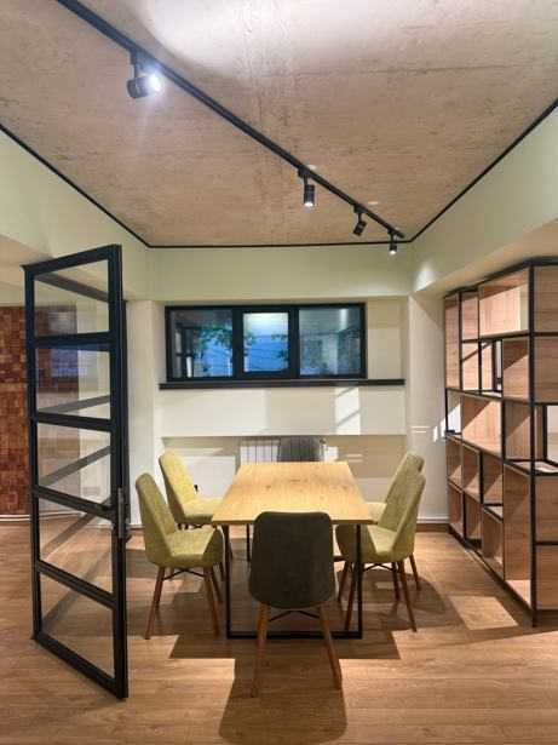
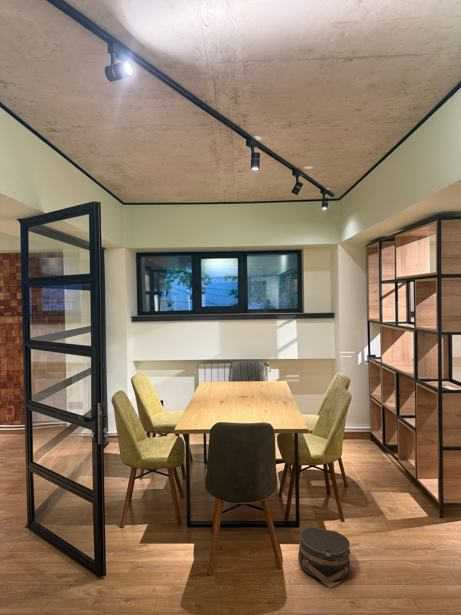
+ hat box [297,526,352,585]
